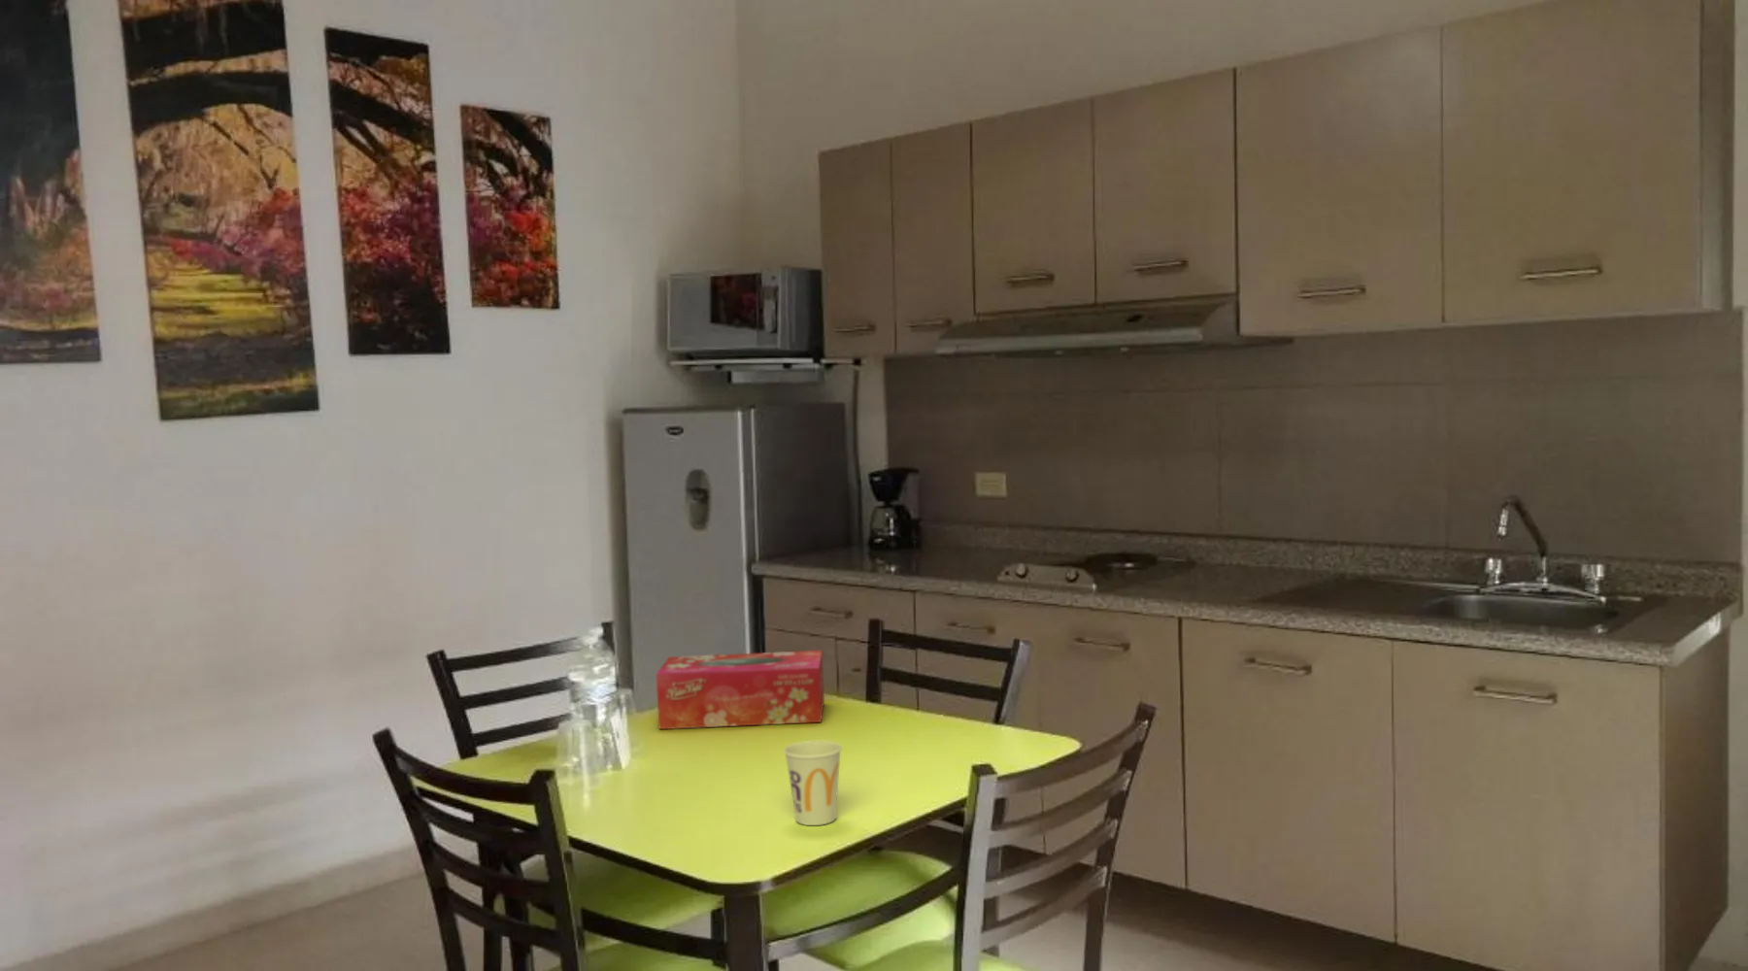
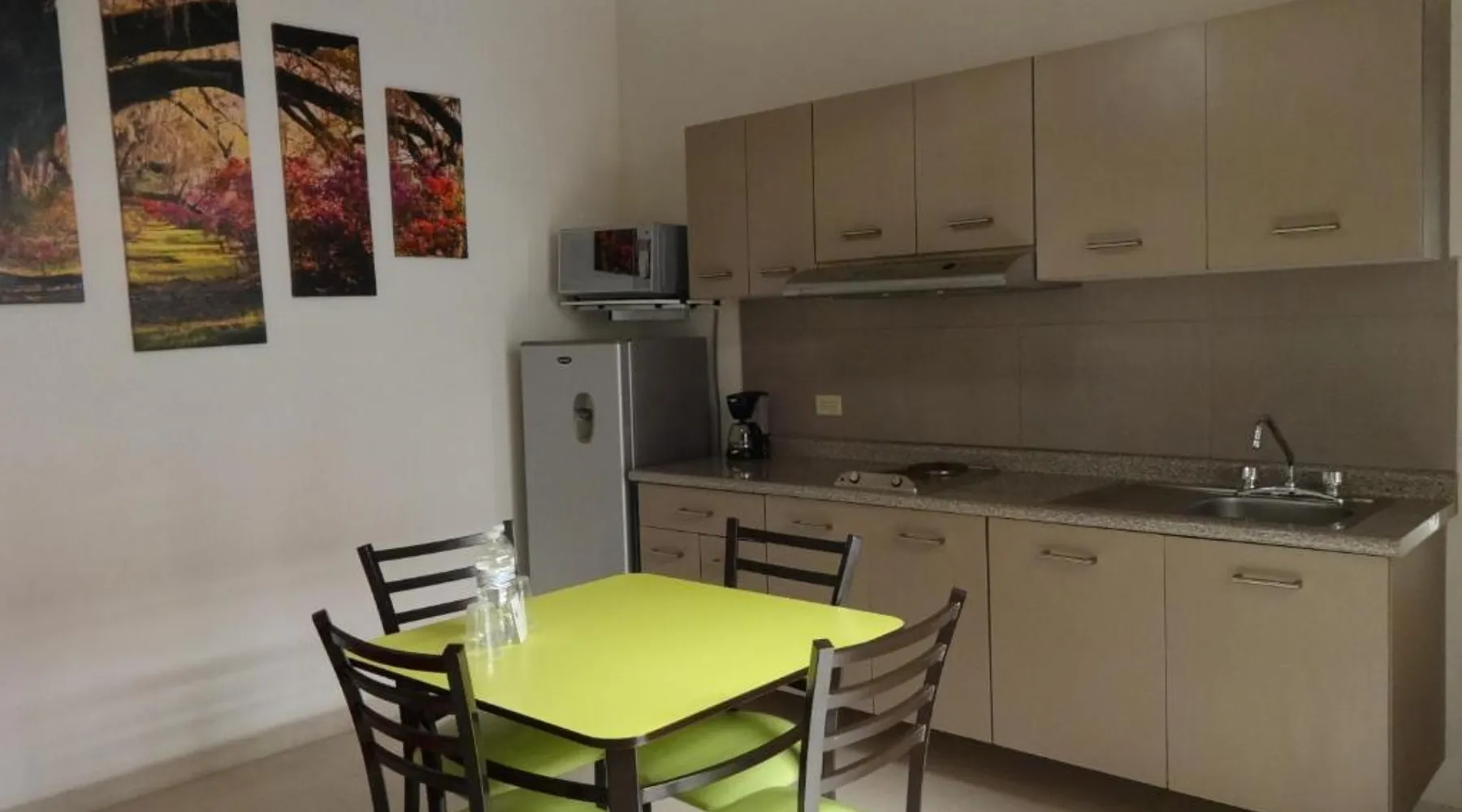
- tissue box [654,649,825,731]
- cup [783,740,843,826]
